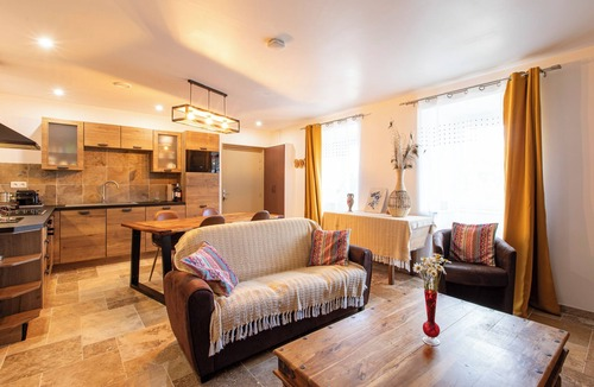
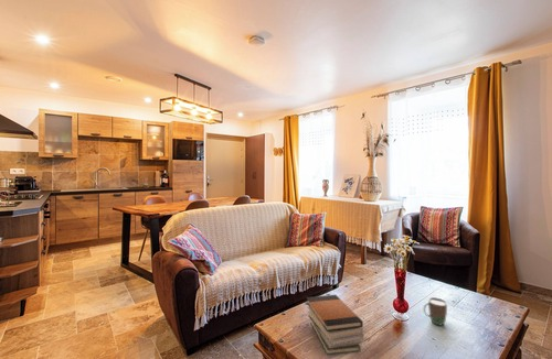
+ book stack [305,294,364,356]
+ mug [423,296,448,327]
